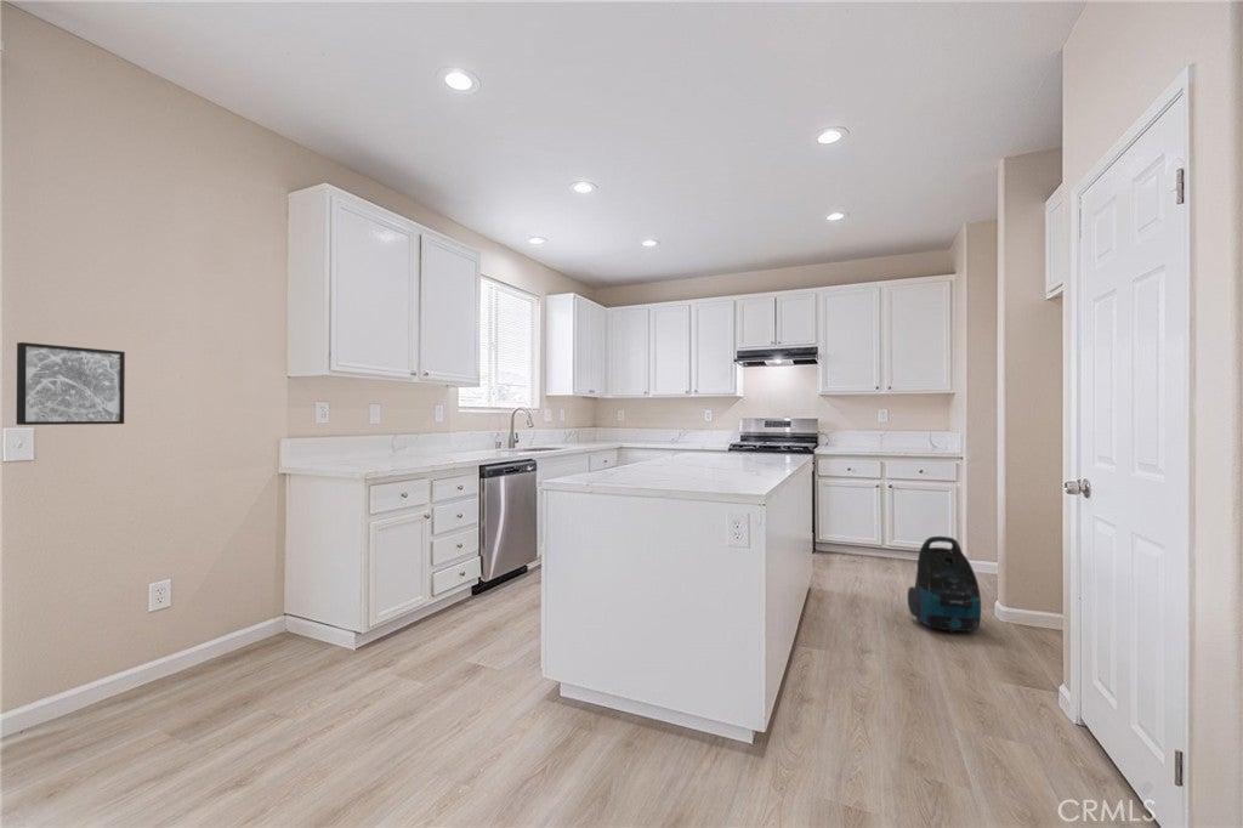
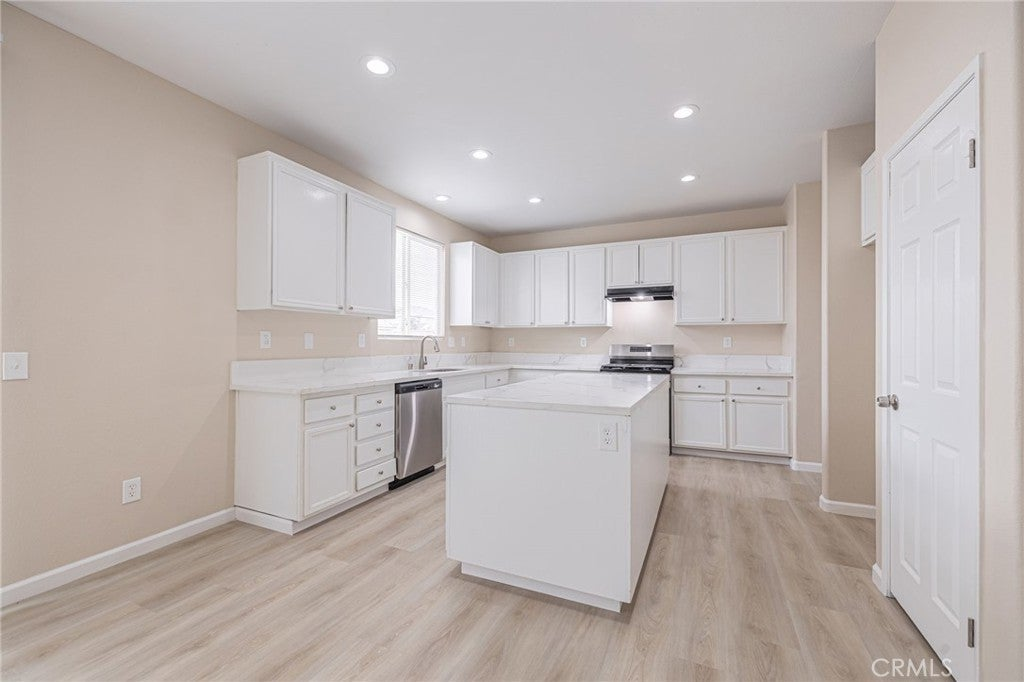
- wall art [16,341,126,426]
- vacuum cleaner [907,535,982,634]
